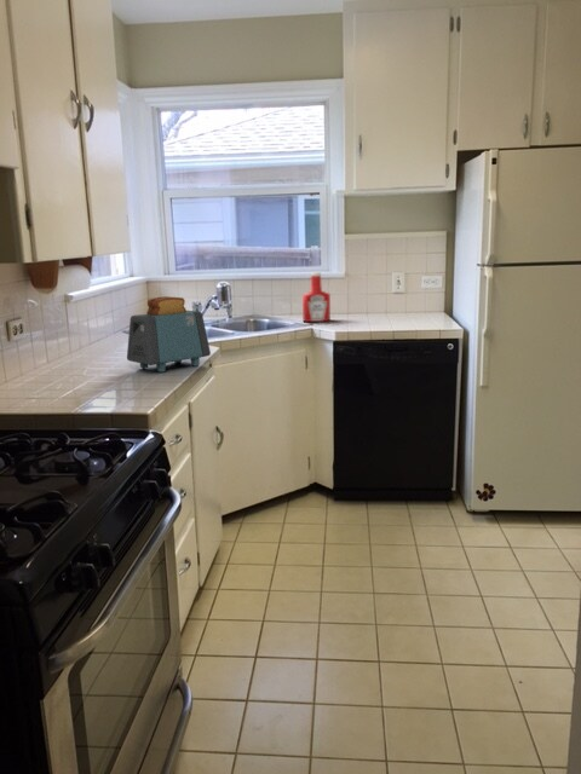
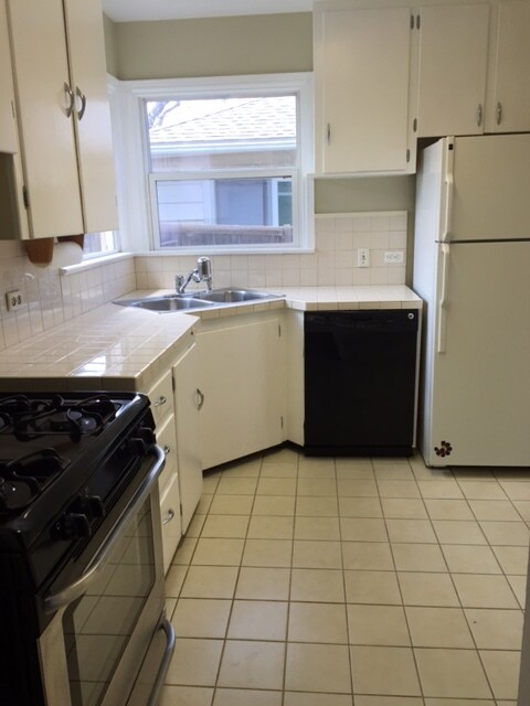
- toaster [126,295,212,374]
- soap bottle [301,271,332,323]
